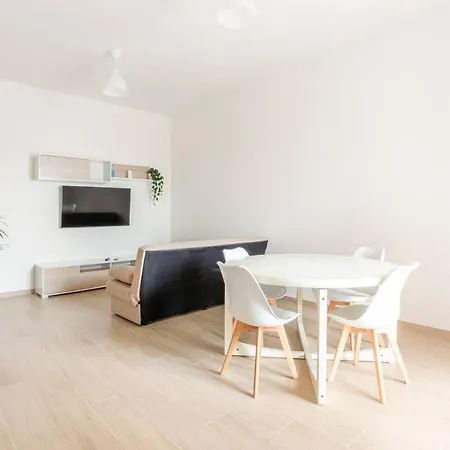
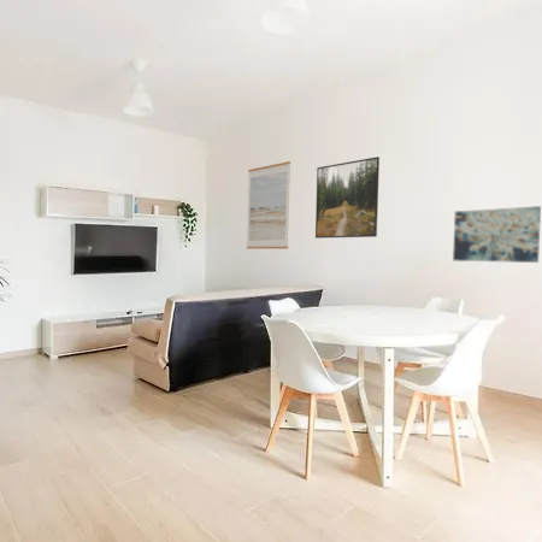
+ wall art [452,205,542,264]
+ wall art [246,160,291,251]
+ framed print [314,155,381,240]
